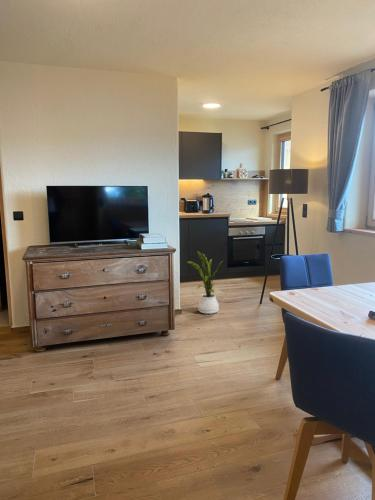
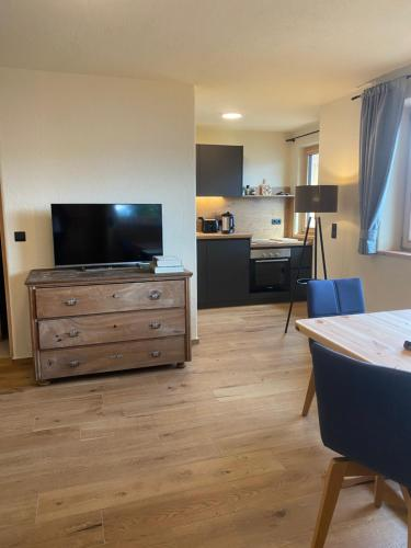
- house plant [186,250,225,315]
